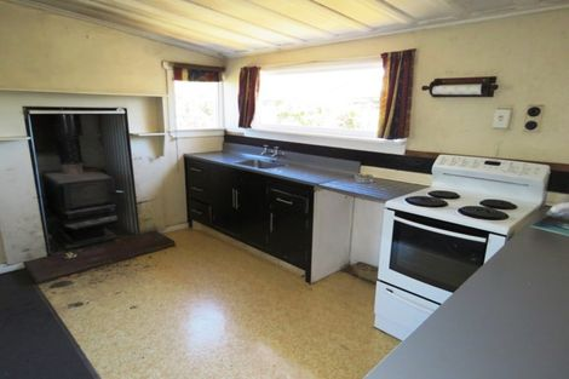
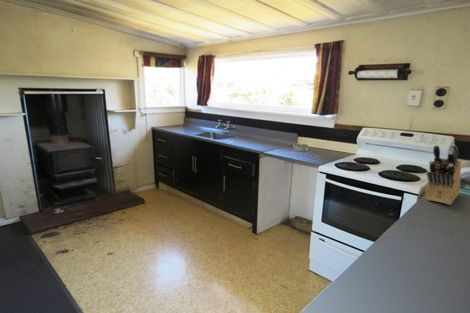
+ knife block [425,143,462,206]
